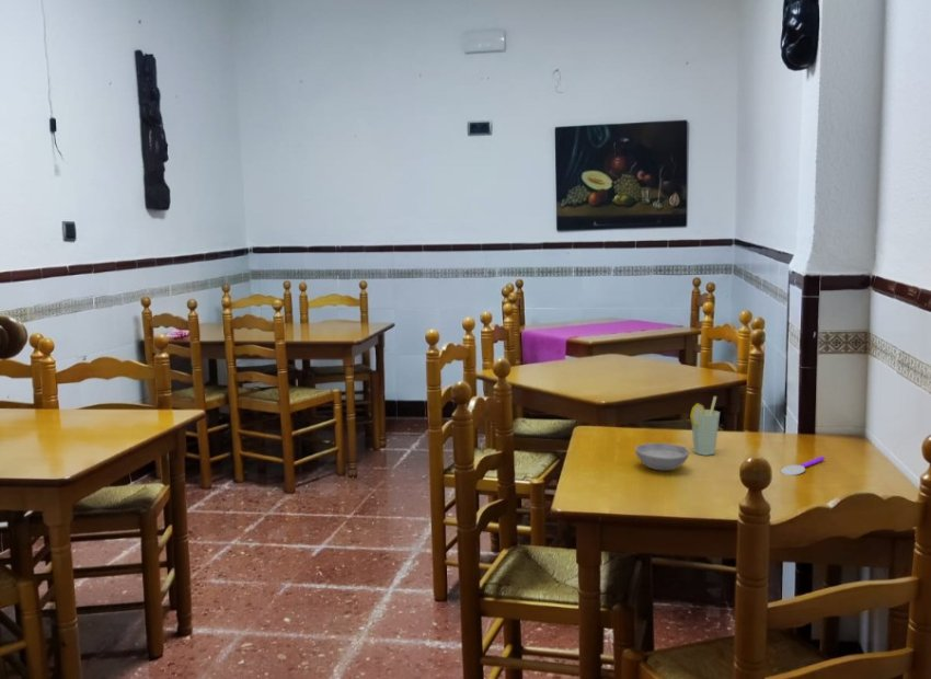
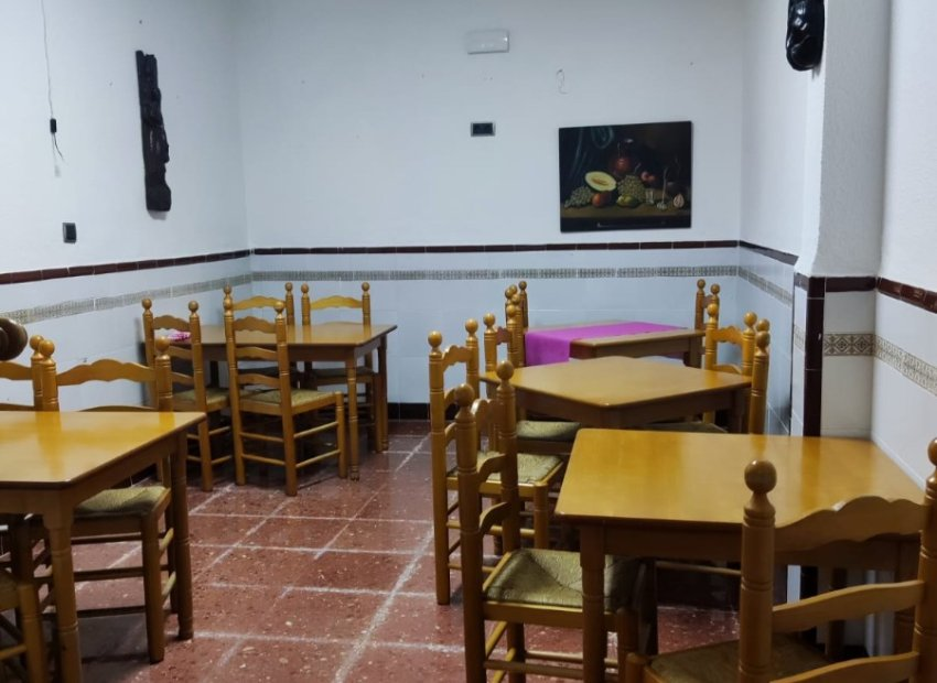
- bowl [634,441,690,472]
- spoon [780,456,826,476]
- cup [689,395,721,457]
